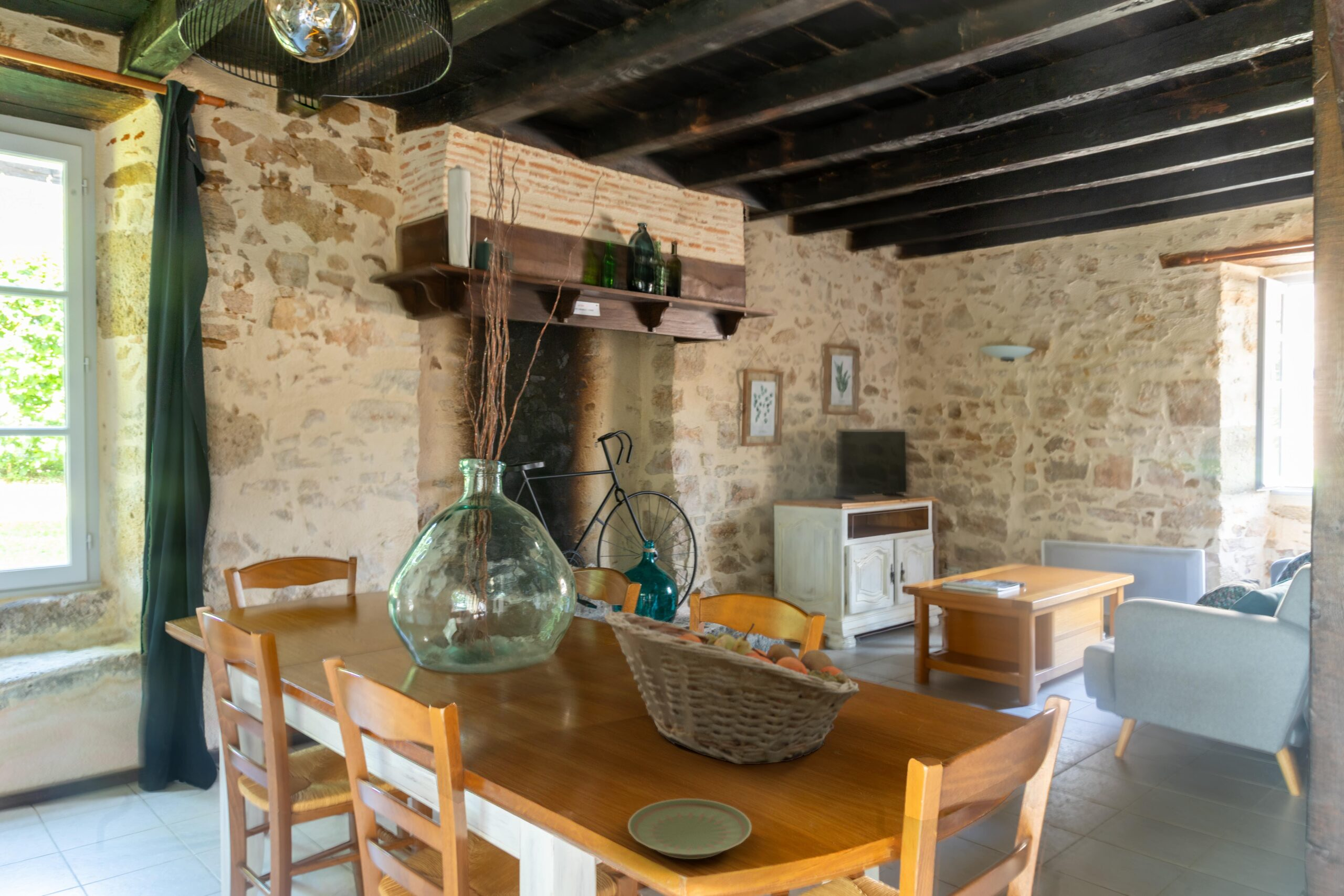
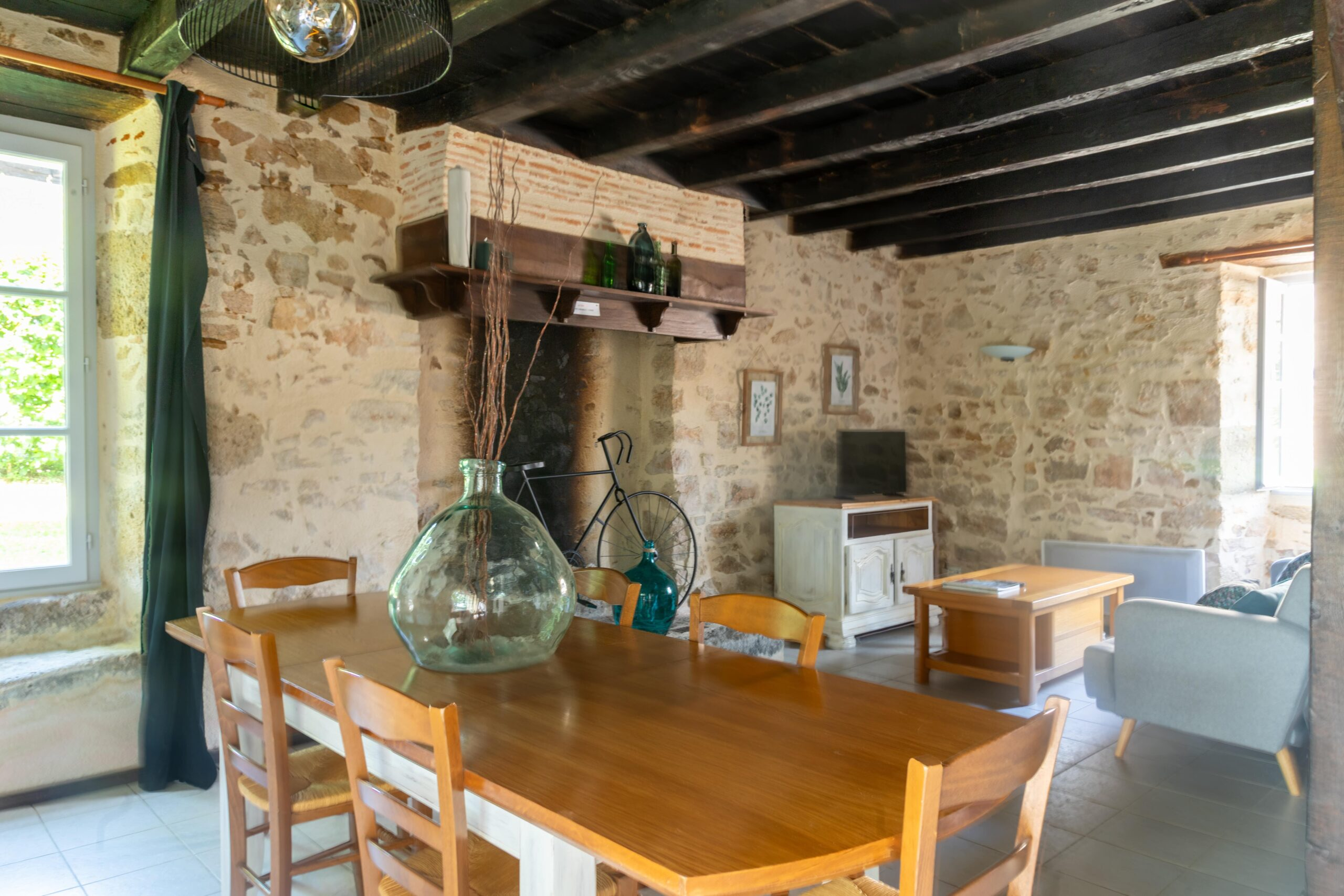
- plate [627,798,752,860]
- fruit basket [604,611,861,765]
